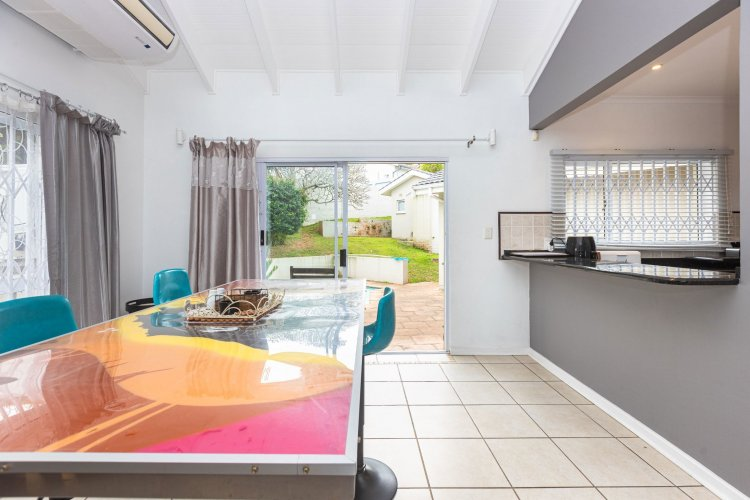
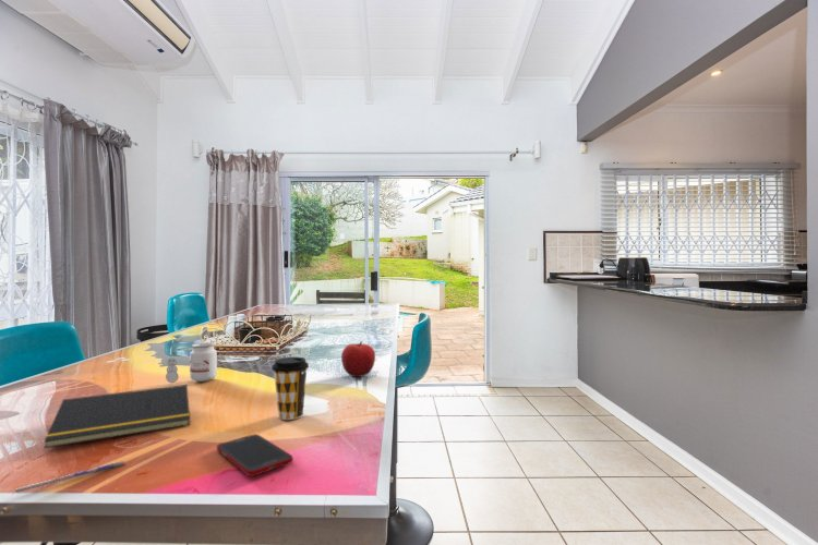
+ candle [165,342,218,384]
+ pen [13,460,127,495]
+ notepad [43,384,191,449]
+ cell phone [216,433,294,477]
+ fruit [340,340,376,378]
+ coffee cup [270,356,310,421]
